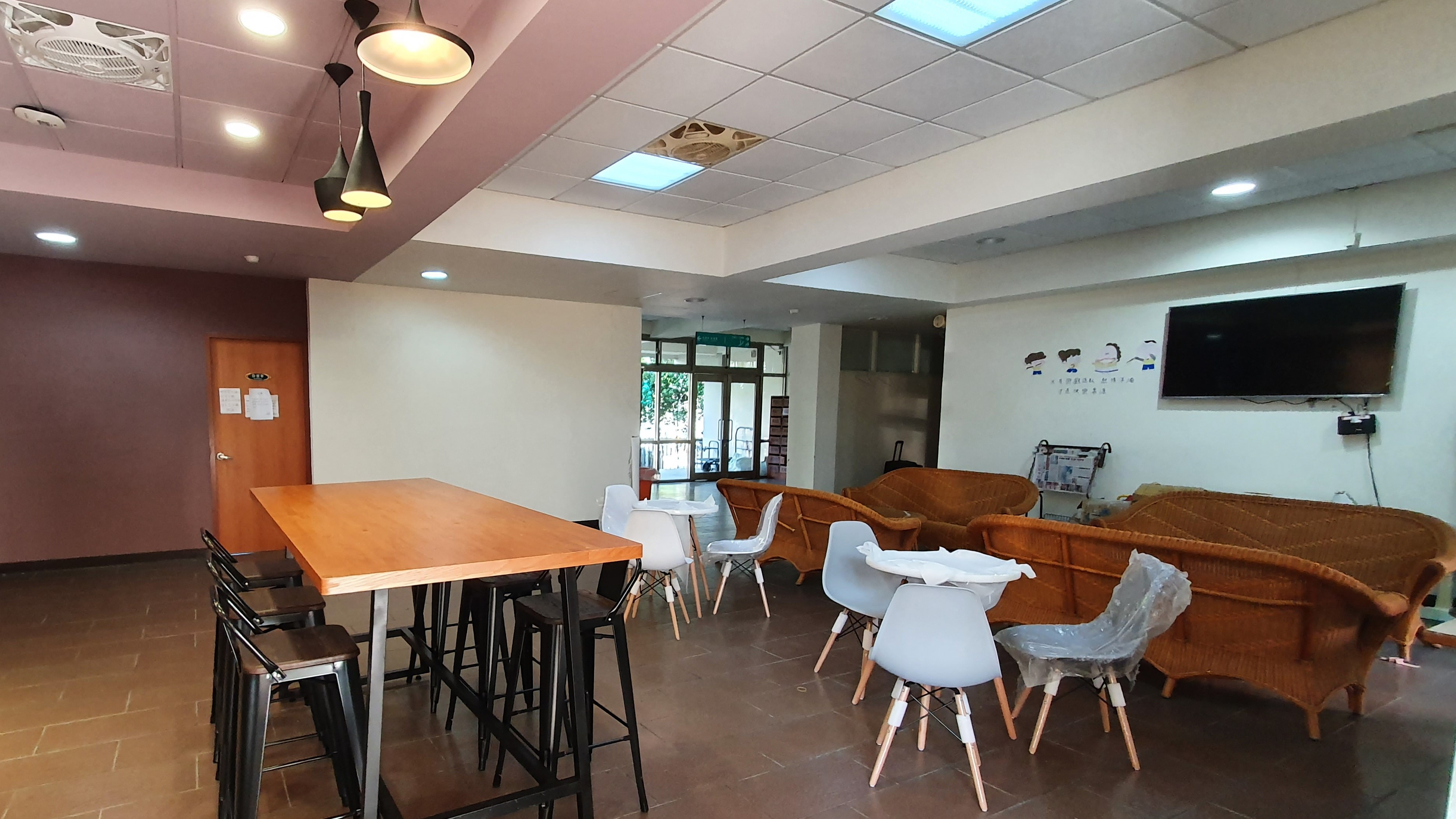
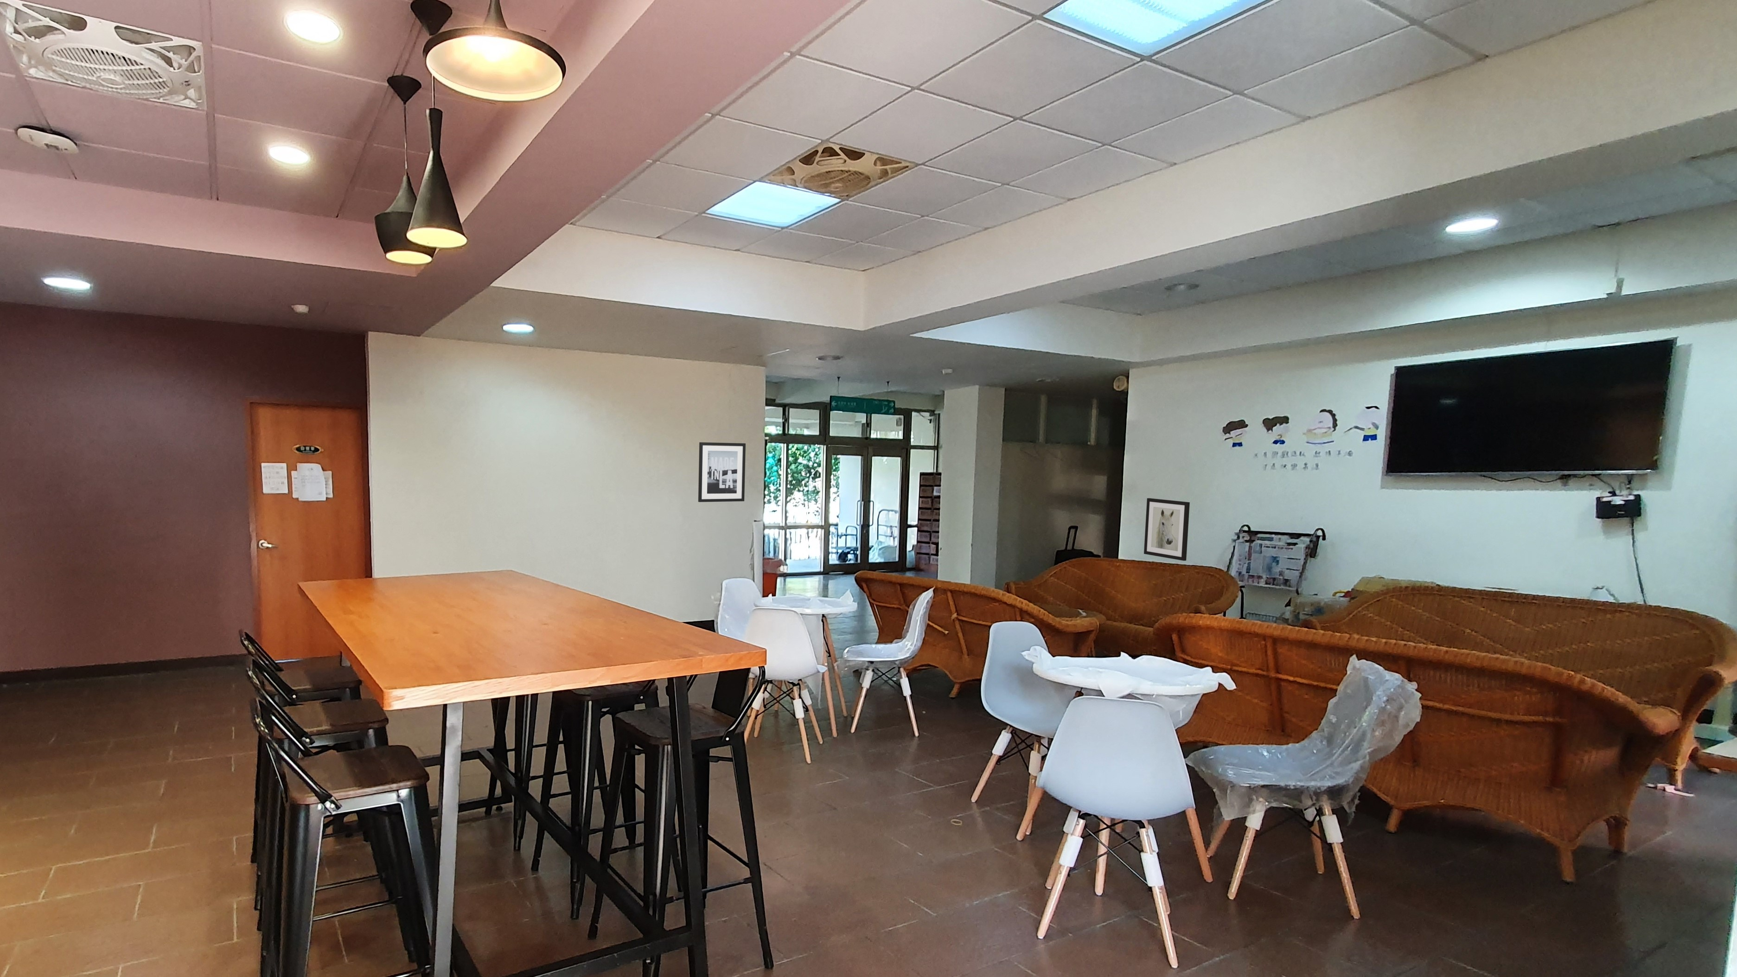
+ wall art [1143,497,1191,561]
+ wall art [698,441,746,502]
